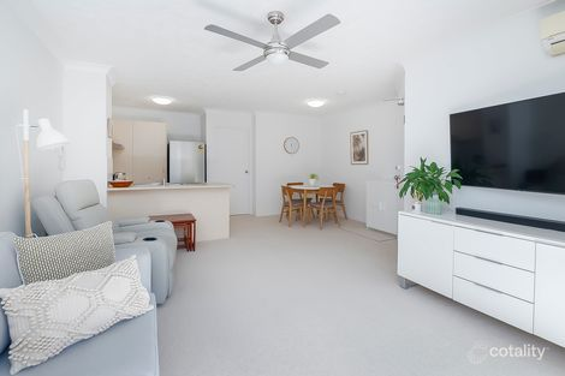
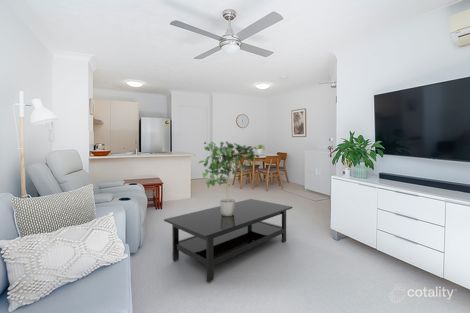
+ coffee table [163,198,293,283]
+ potted plant [197,140,261,216]
